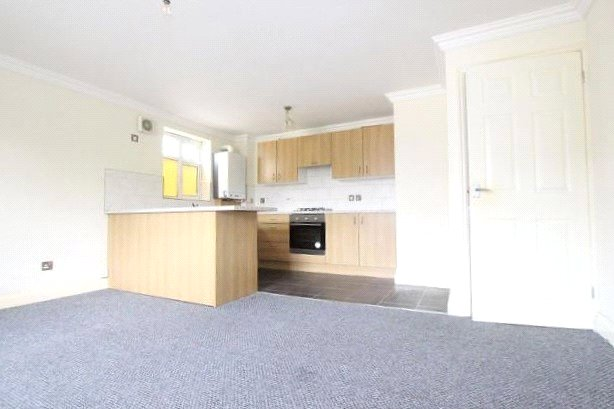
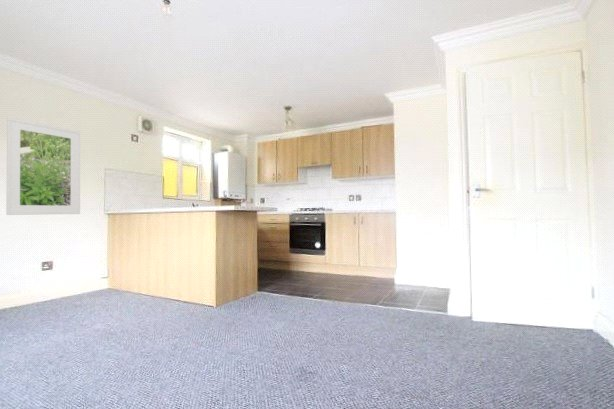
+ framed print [5,117,81,216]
